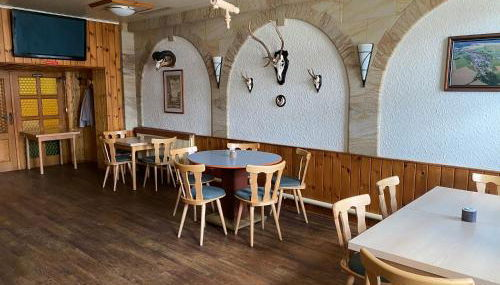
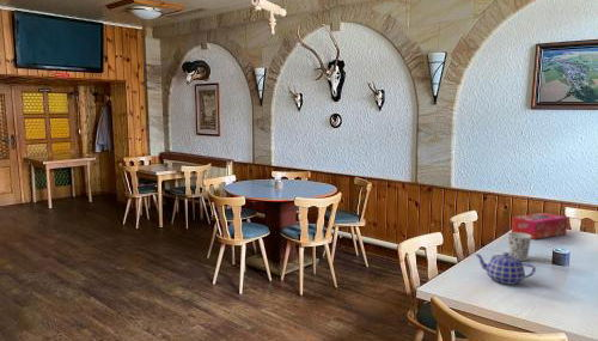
+ tissue box [511,212,568,240]
+ cup [507,232,532,262]
+ teapot [474,251,537,285]
